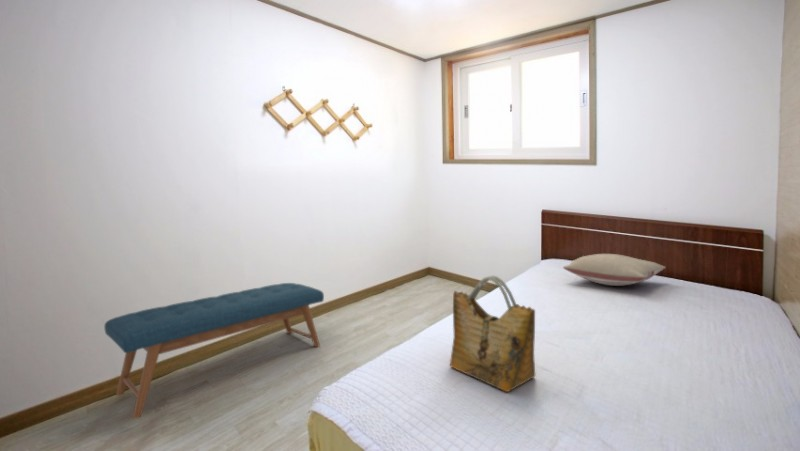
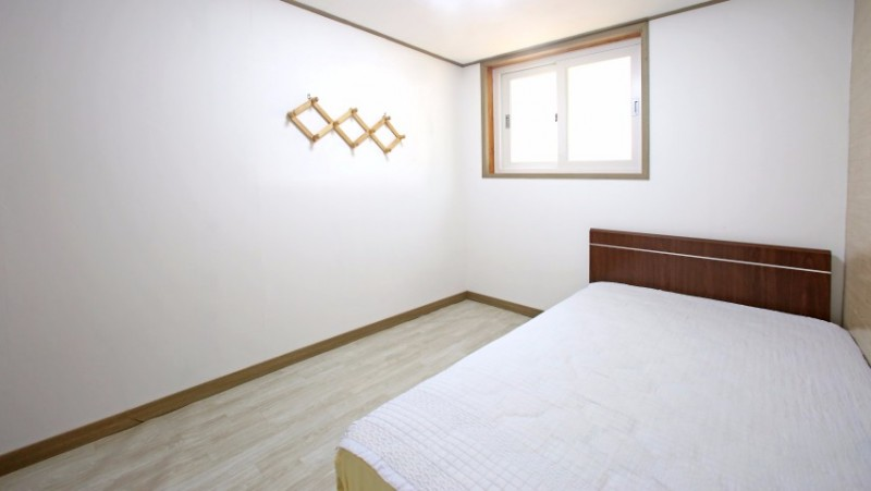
- bench [103,282,325,420]
- grocery bag [449,274,536,393]
- pillow [562,253,667,287]
